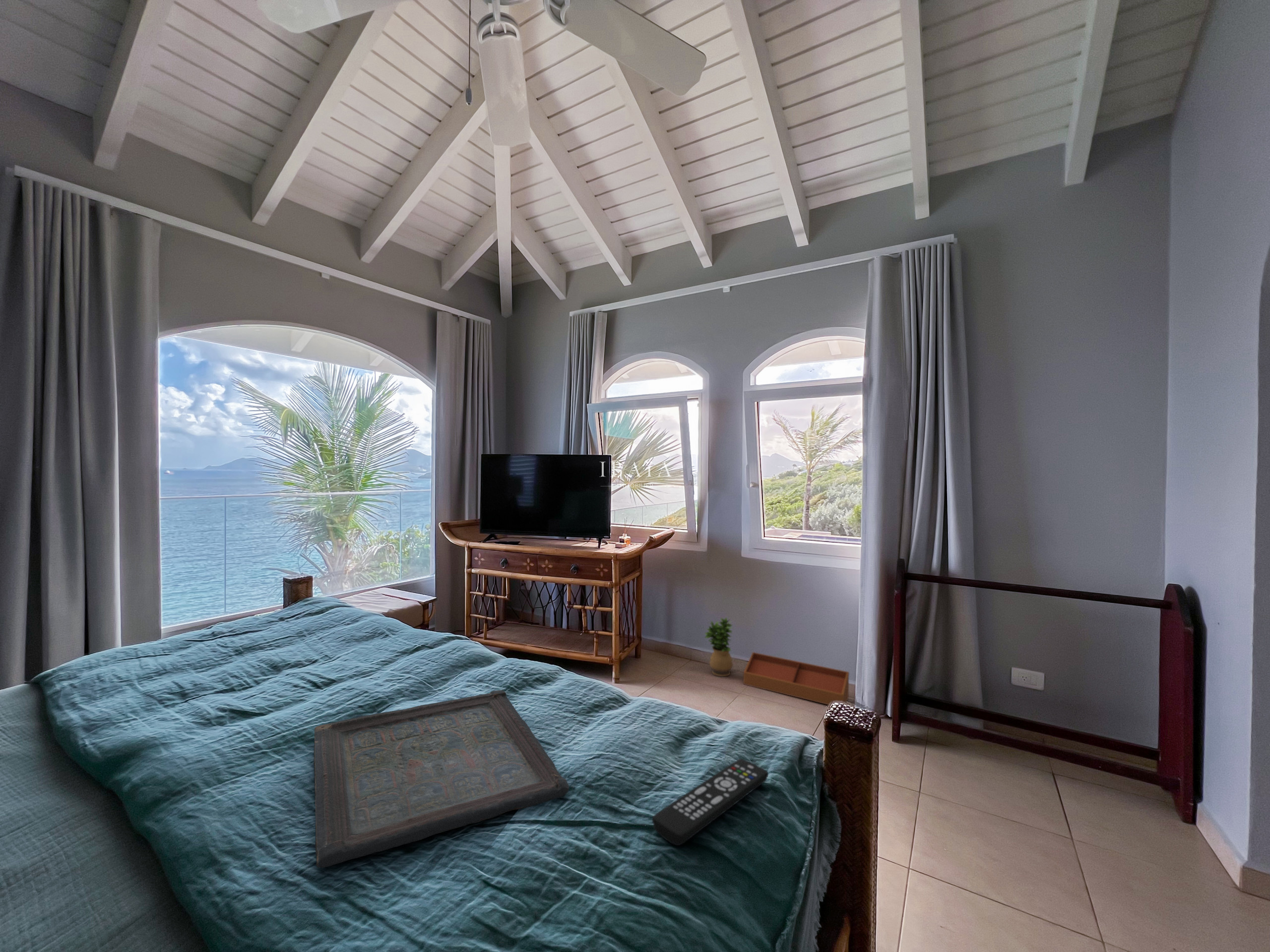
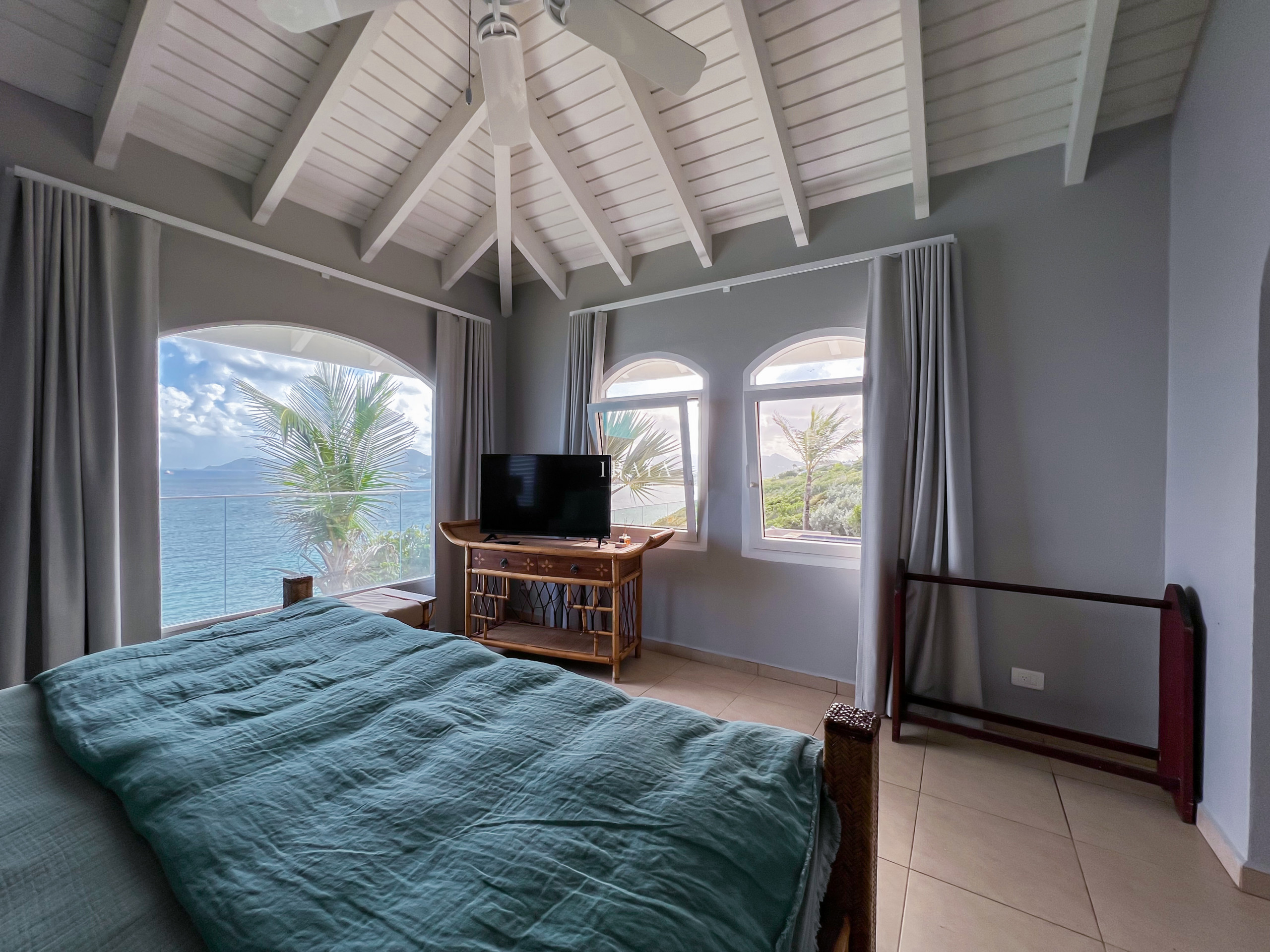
- potted plant [704,617,734,677]
- remote control [652,758,769,846]
- storage bin [743,652,850,706]
- serving tray [313,690,570,868]
